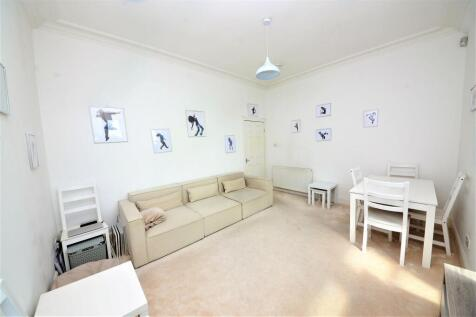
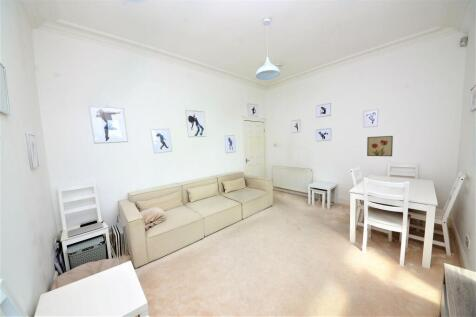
+ wall art [366,135,394,157]
